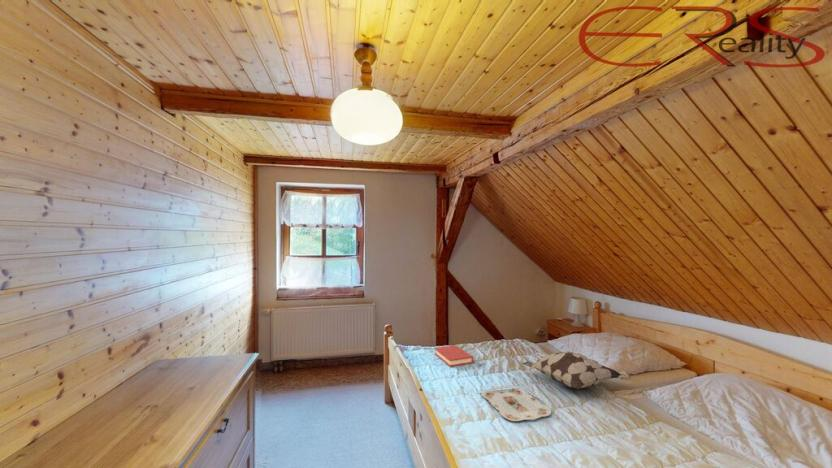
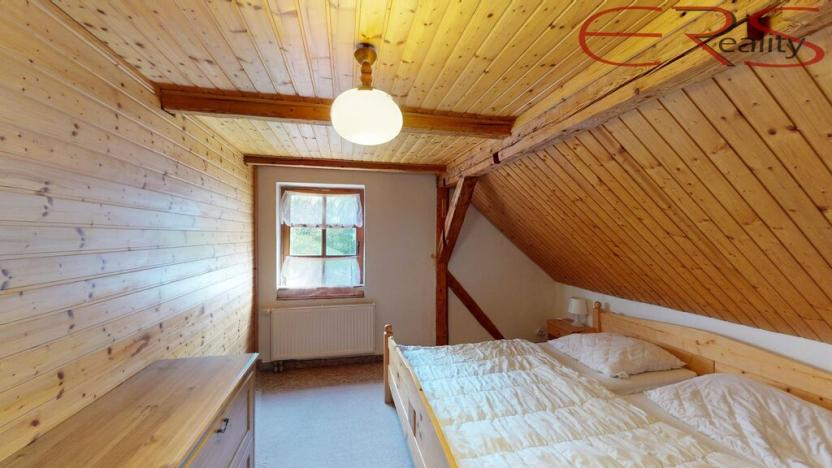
- serving tray [481,385,552,422]
- hardback book [434,344,474,368]
- decorative pillow [522,351,622,390]
